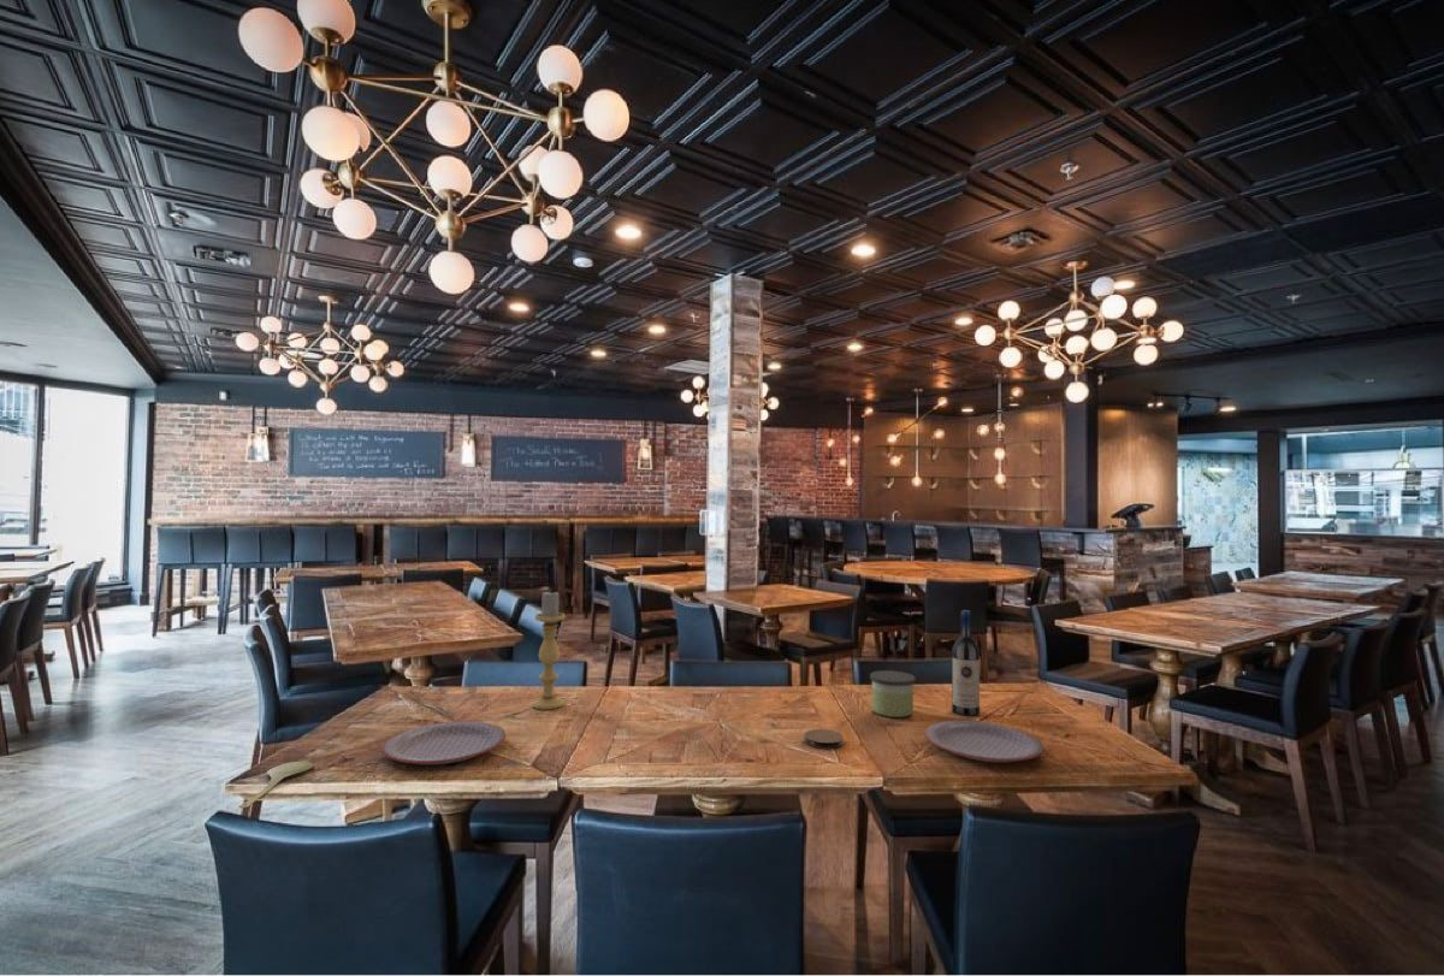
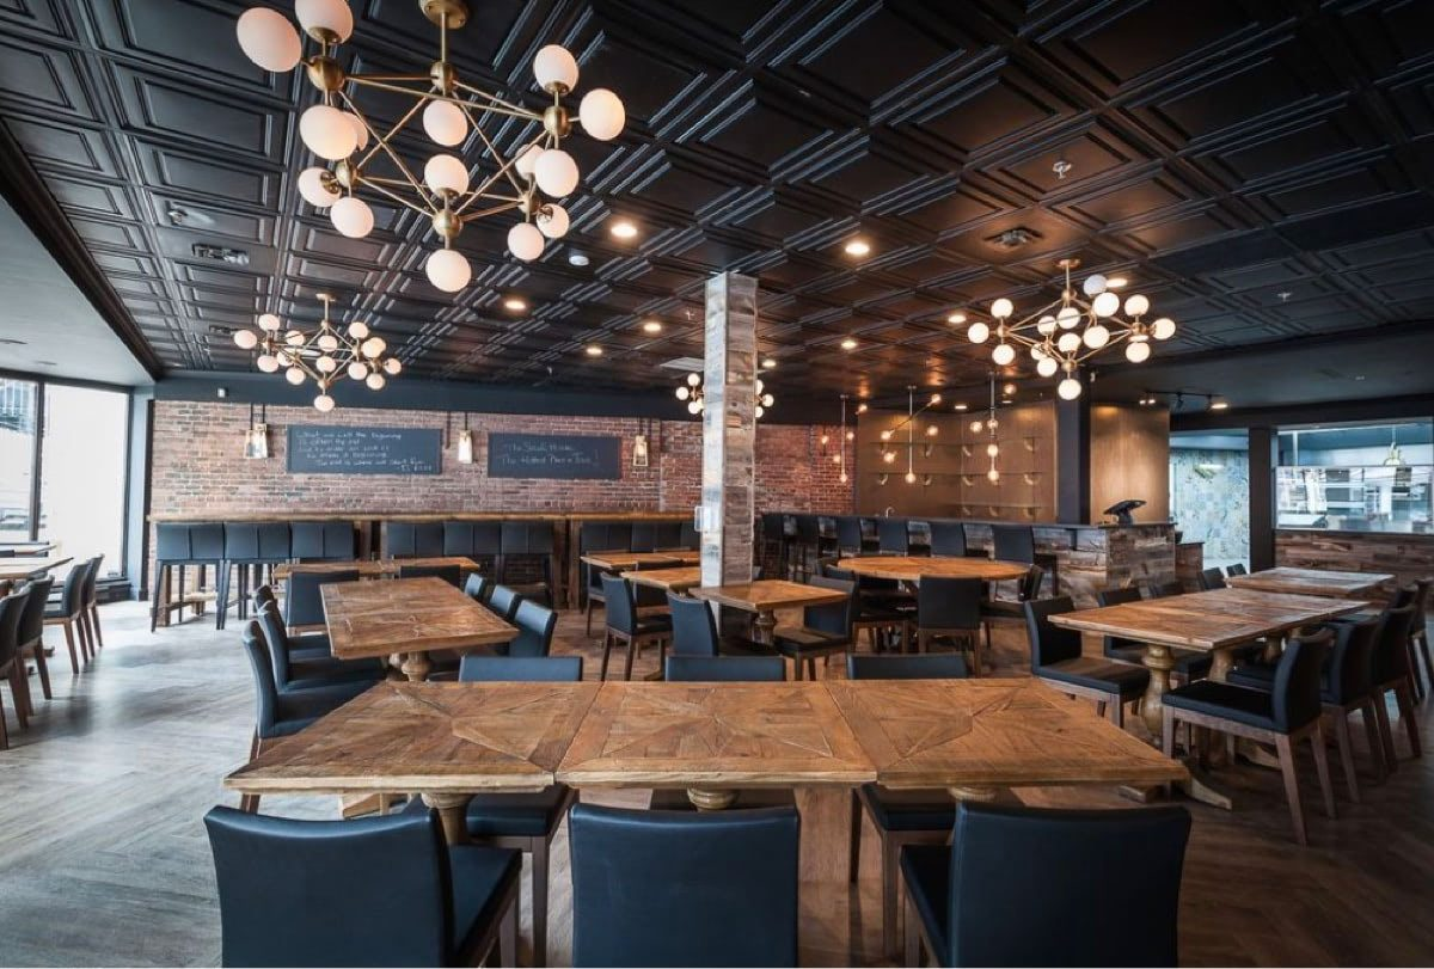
- candle [869,669,917,718]
- plate [381,720,507,765]
- candle holder [531,588,566,711]
- spoon [238,761,315,809]
- wine bottle [951,609,981,717]
- coaster [803,728,845,750]
- plate [923,718,1046,763]
